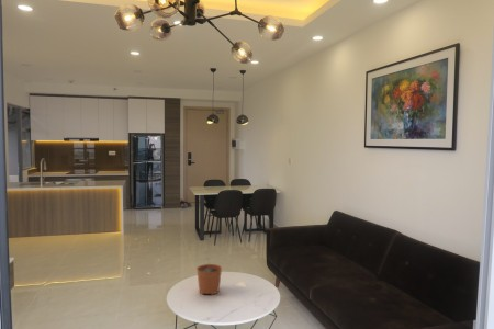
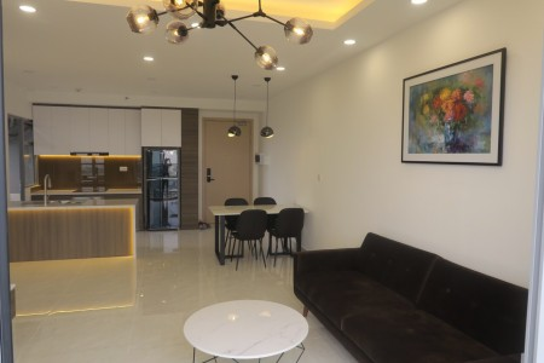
- plant pot [195,257,223,296]
